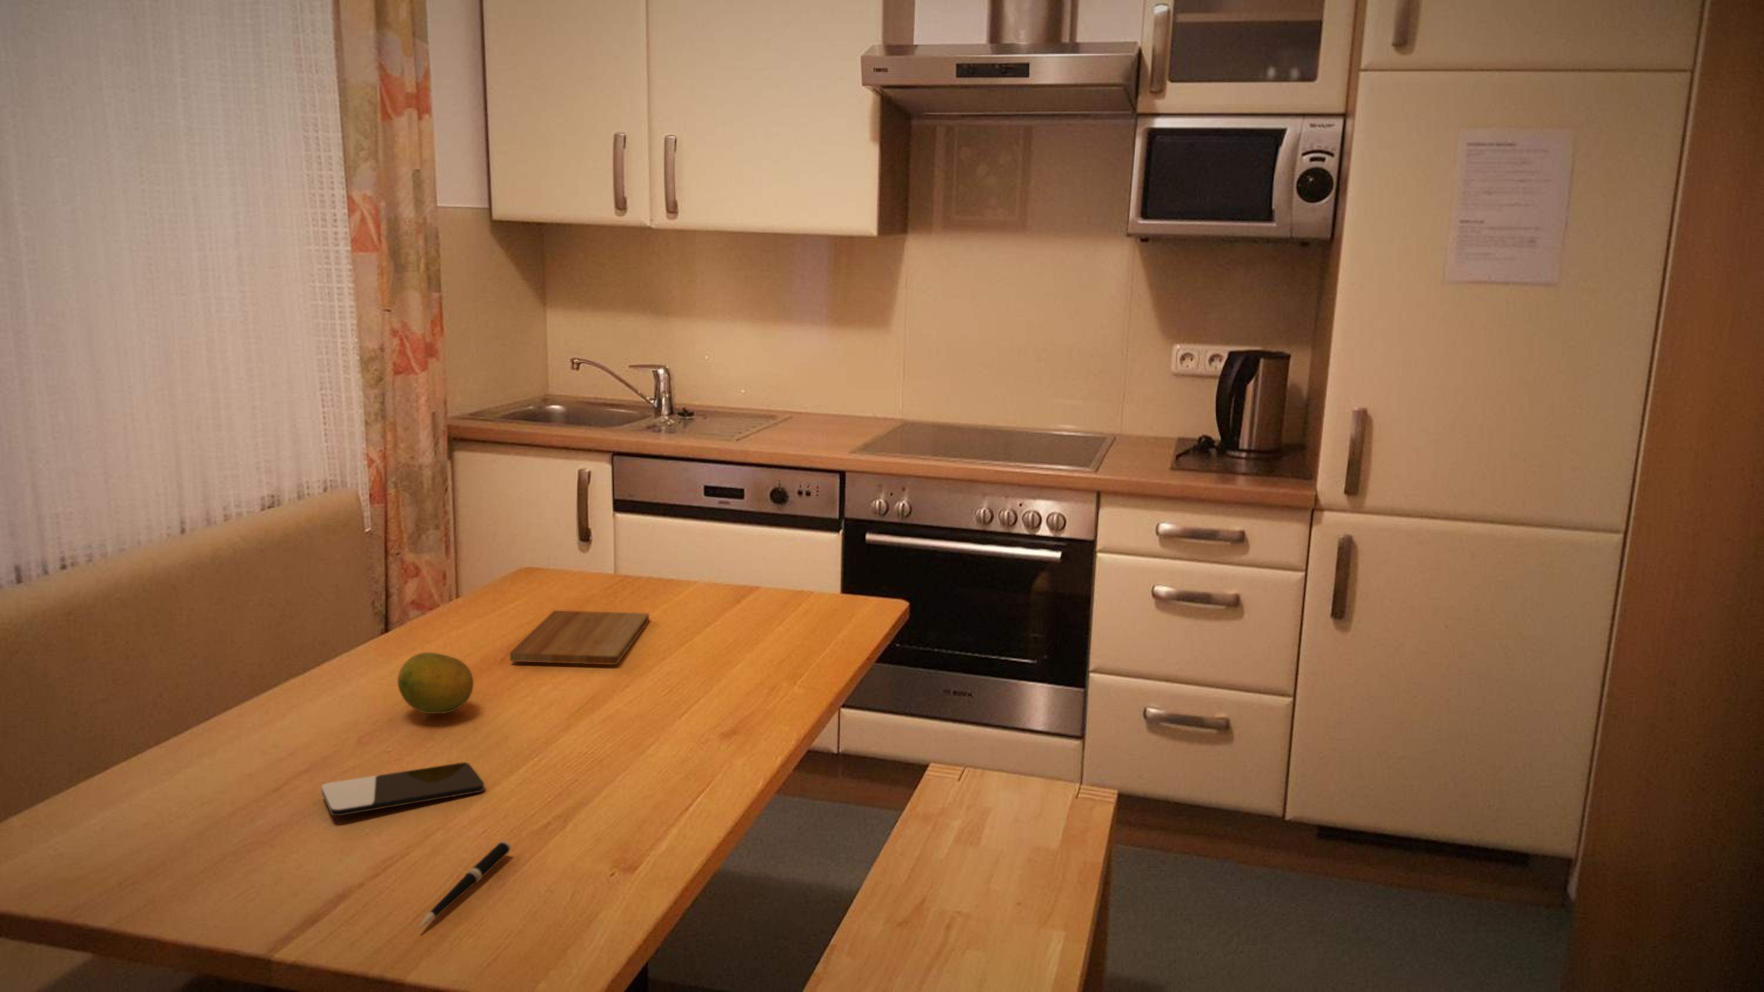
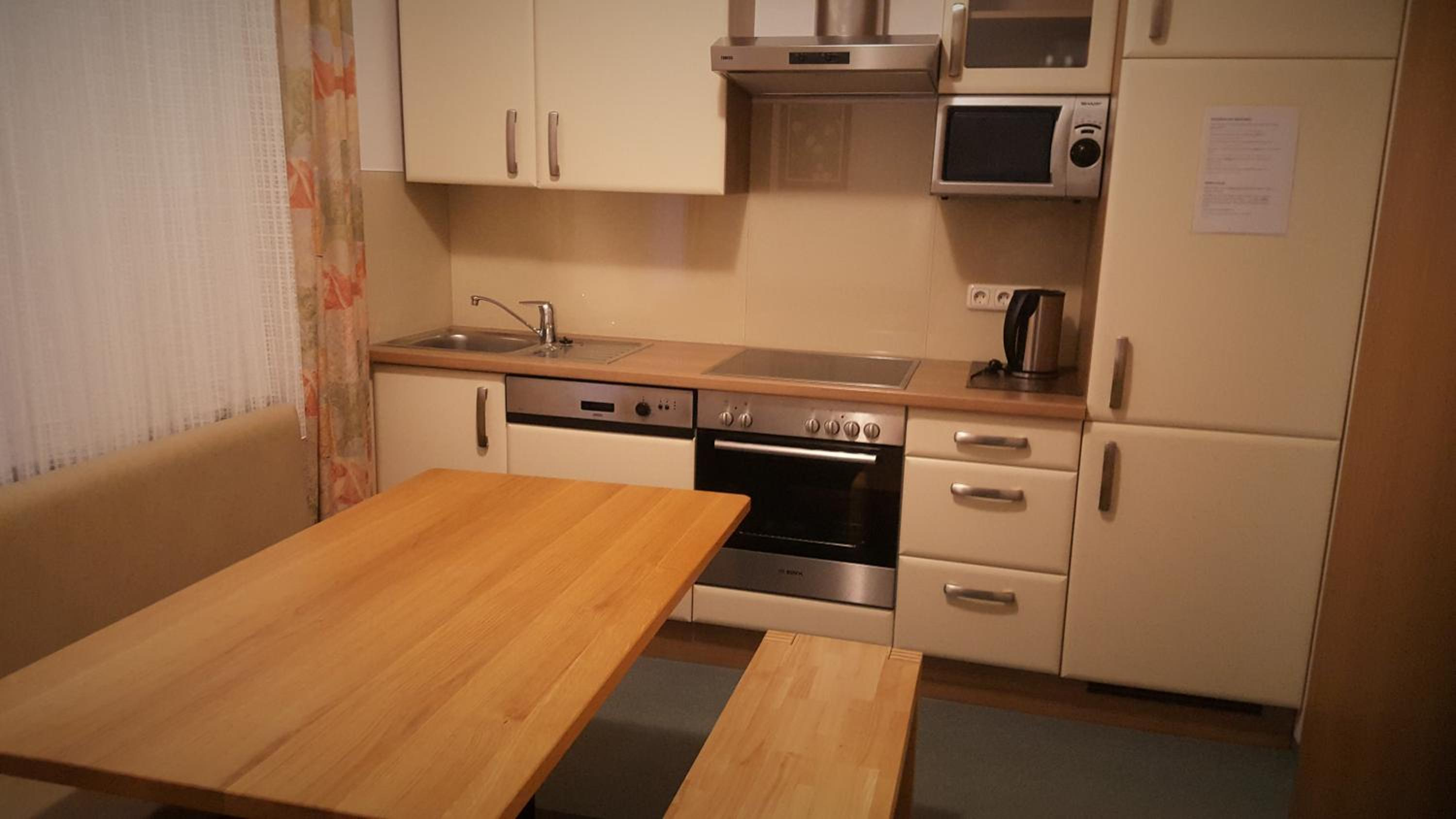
- pen [418,841,511,929]
- fruit [397,652,474,715]
- cutting board [509,610,649,665]
- smartphone [321,762,485,816]
